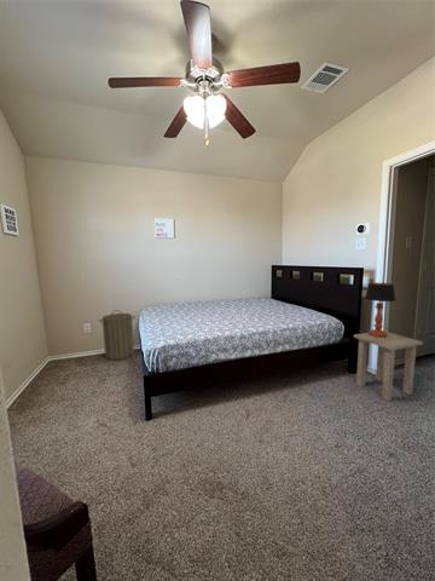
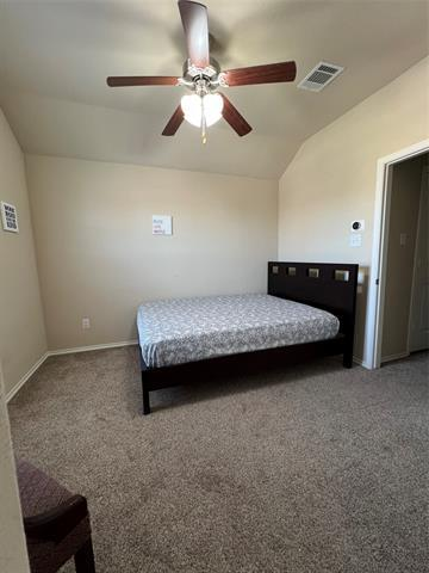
- side table [353,329,424,402]
- table lamp [364,282,396,338]
- laundry hamper [98,309,137,361]
